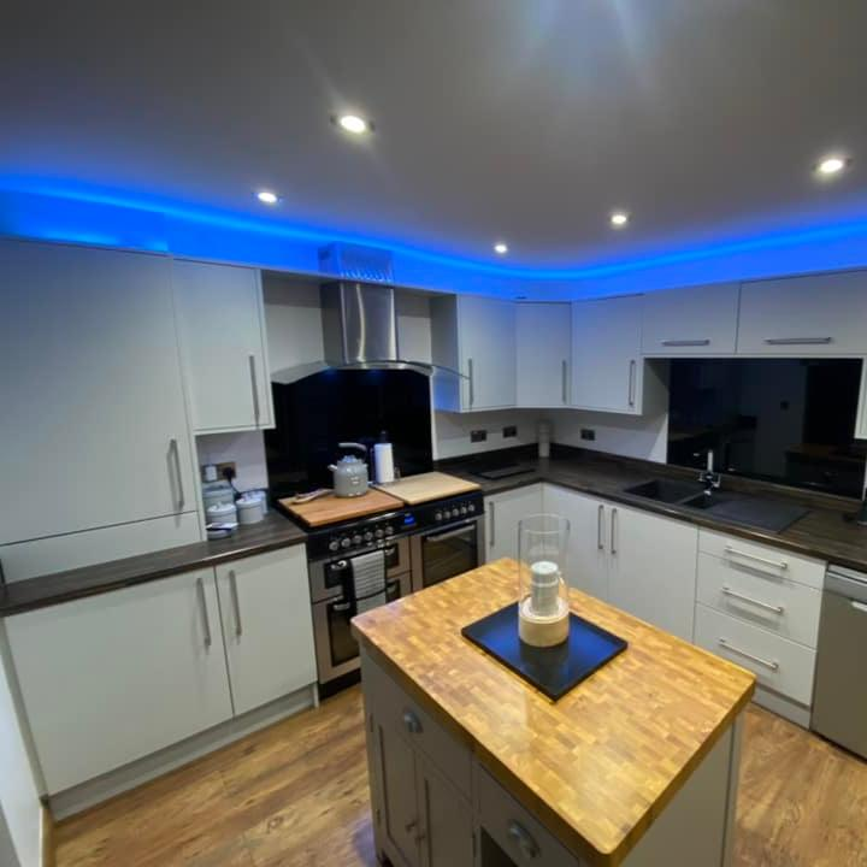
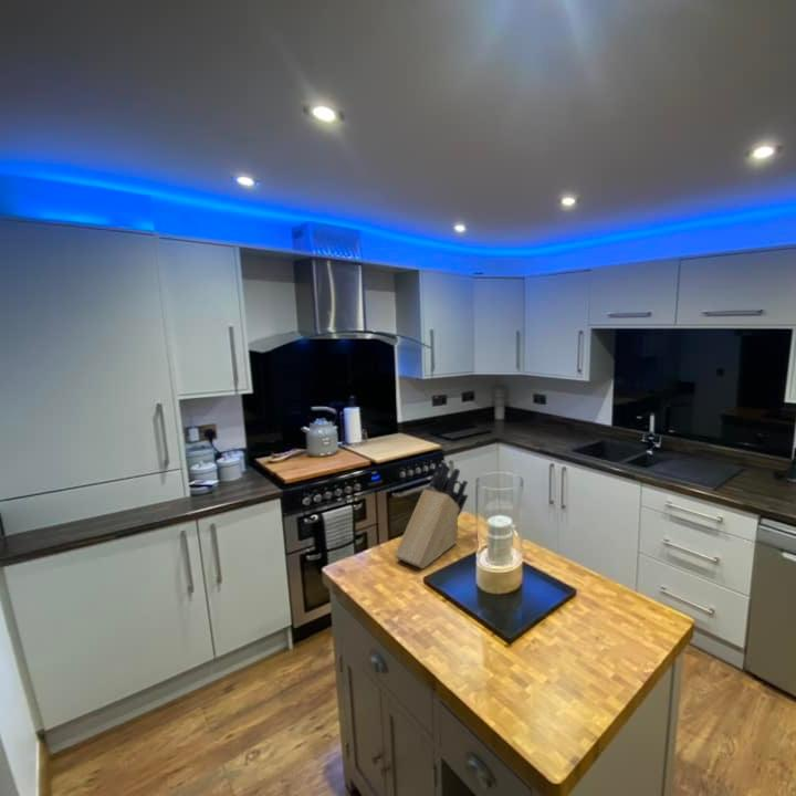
+ knife block [394,460,469,569]
